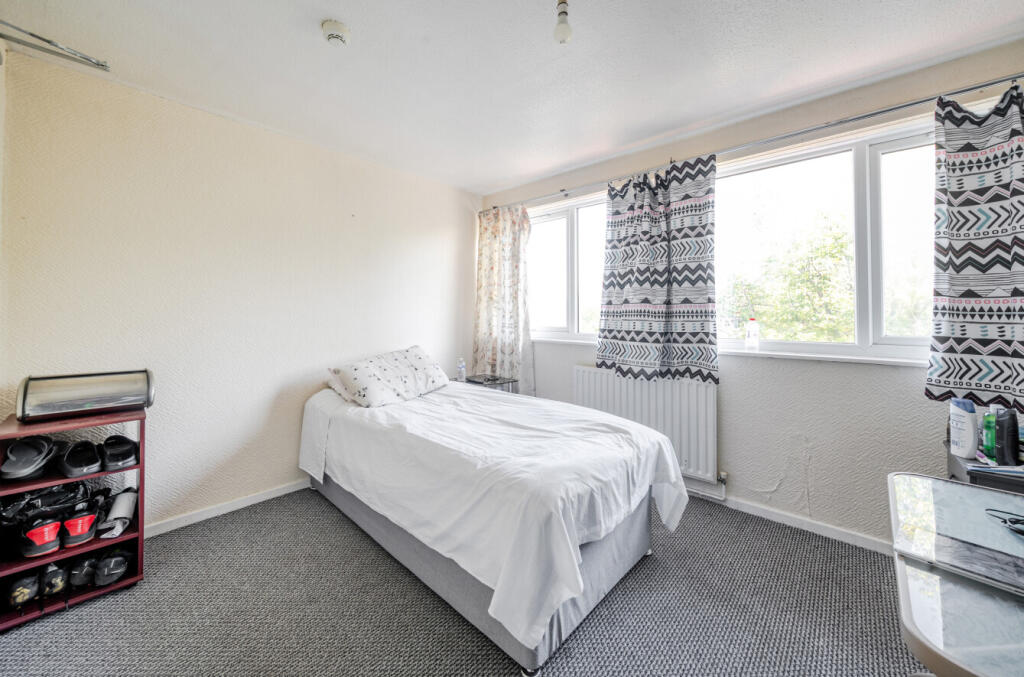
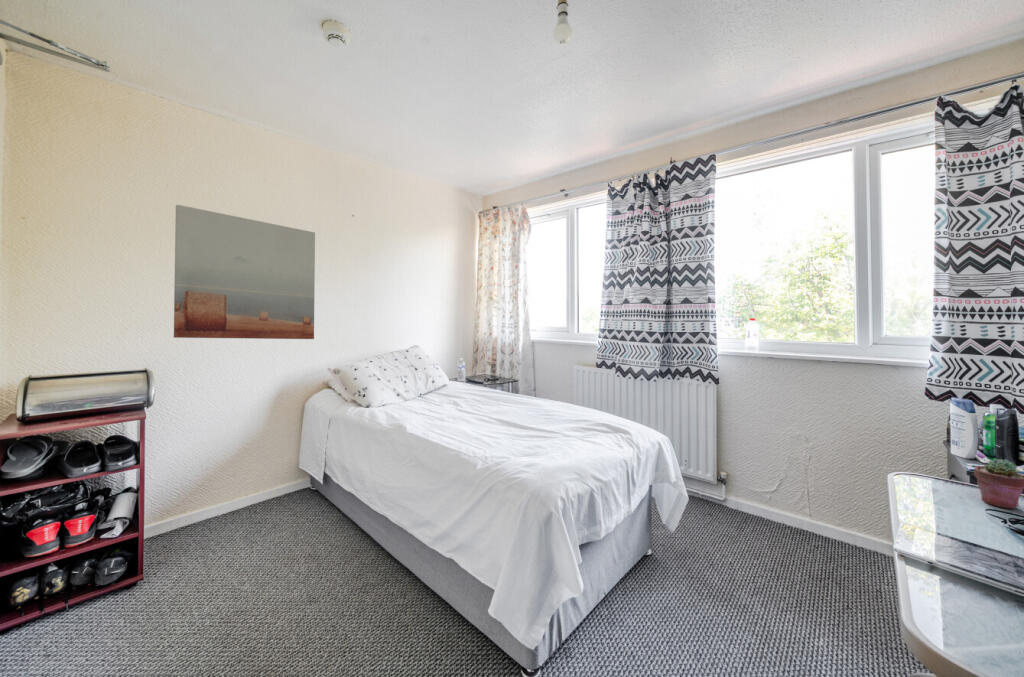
+ wall art [173,204,316,340]
+ potted succulent [973,458,1024,510]
